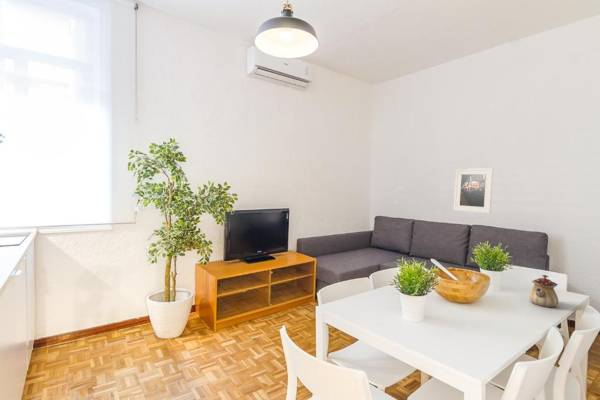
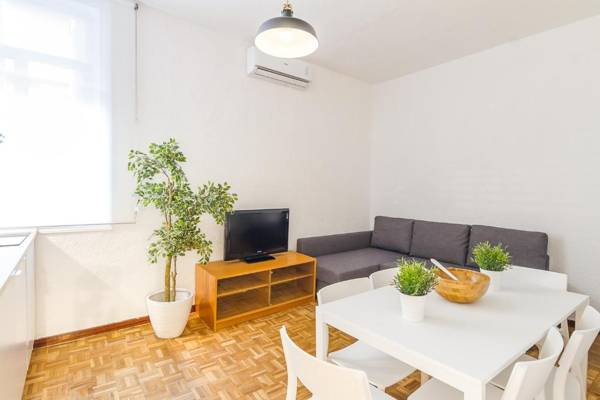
- teapot [528,274,559,308]
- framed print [453,167,494,214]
